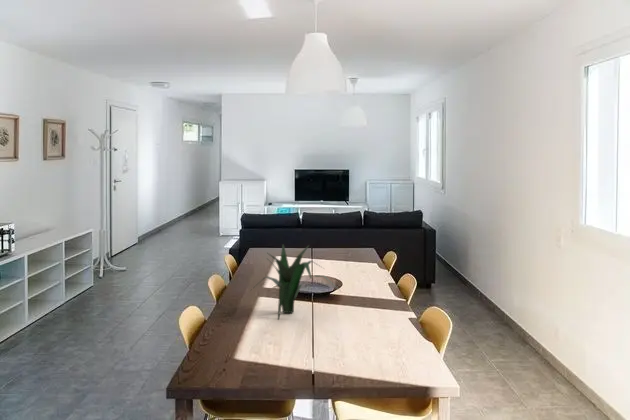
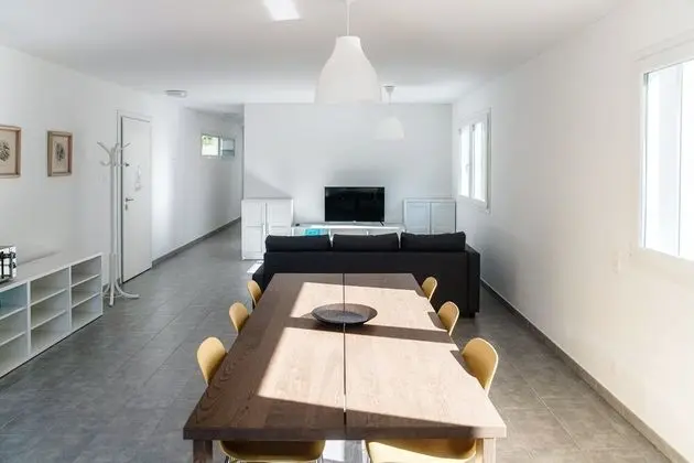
- plant [248,243,341,321]
